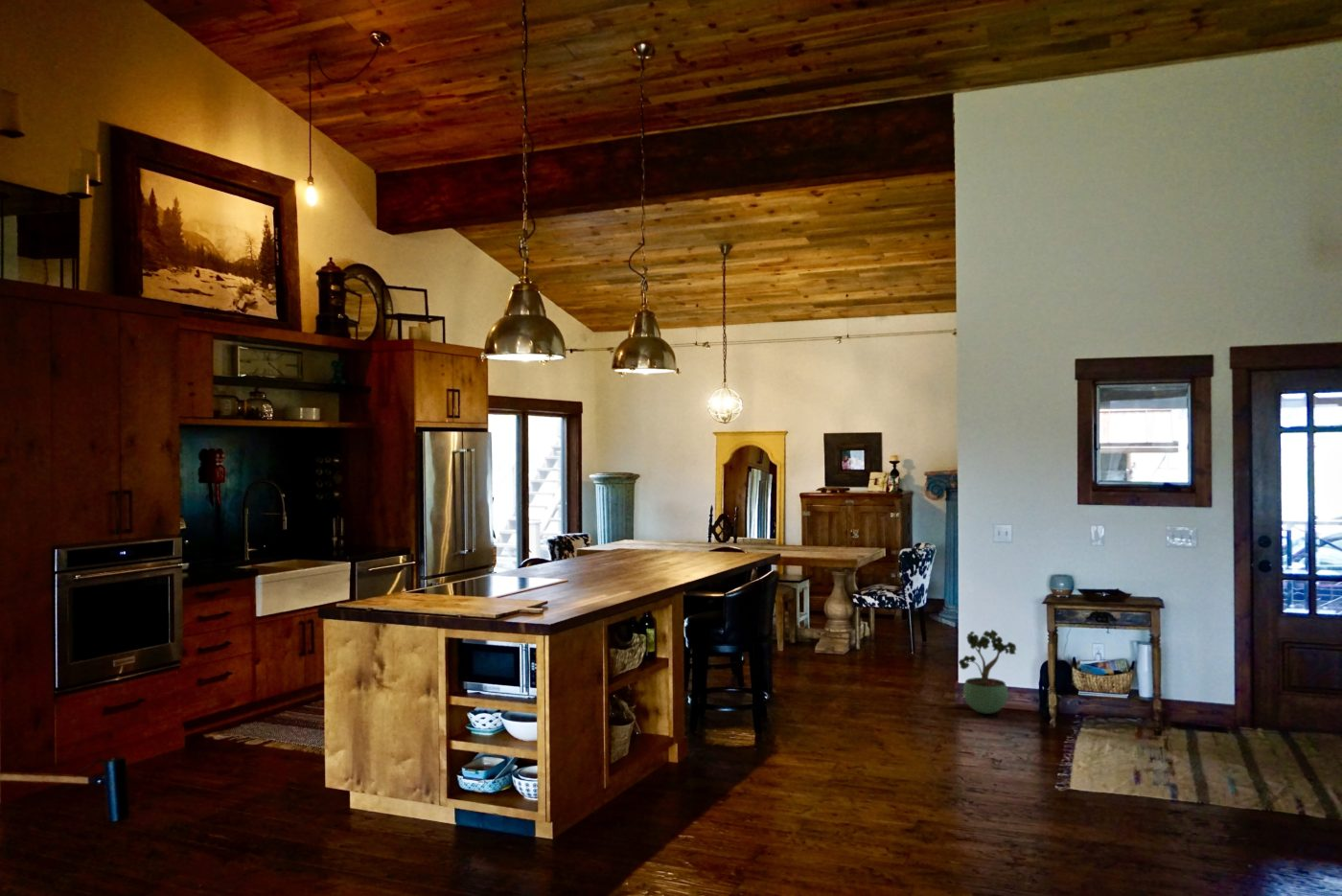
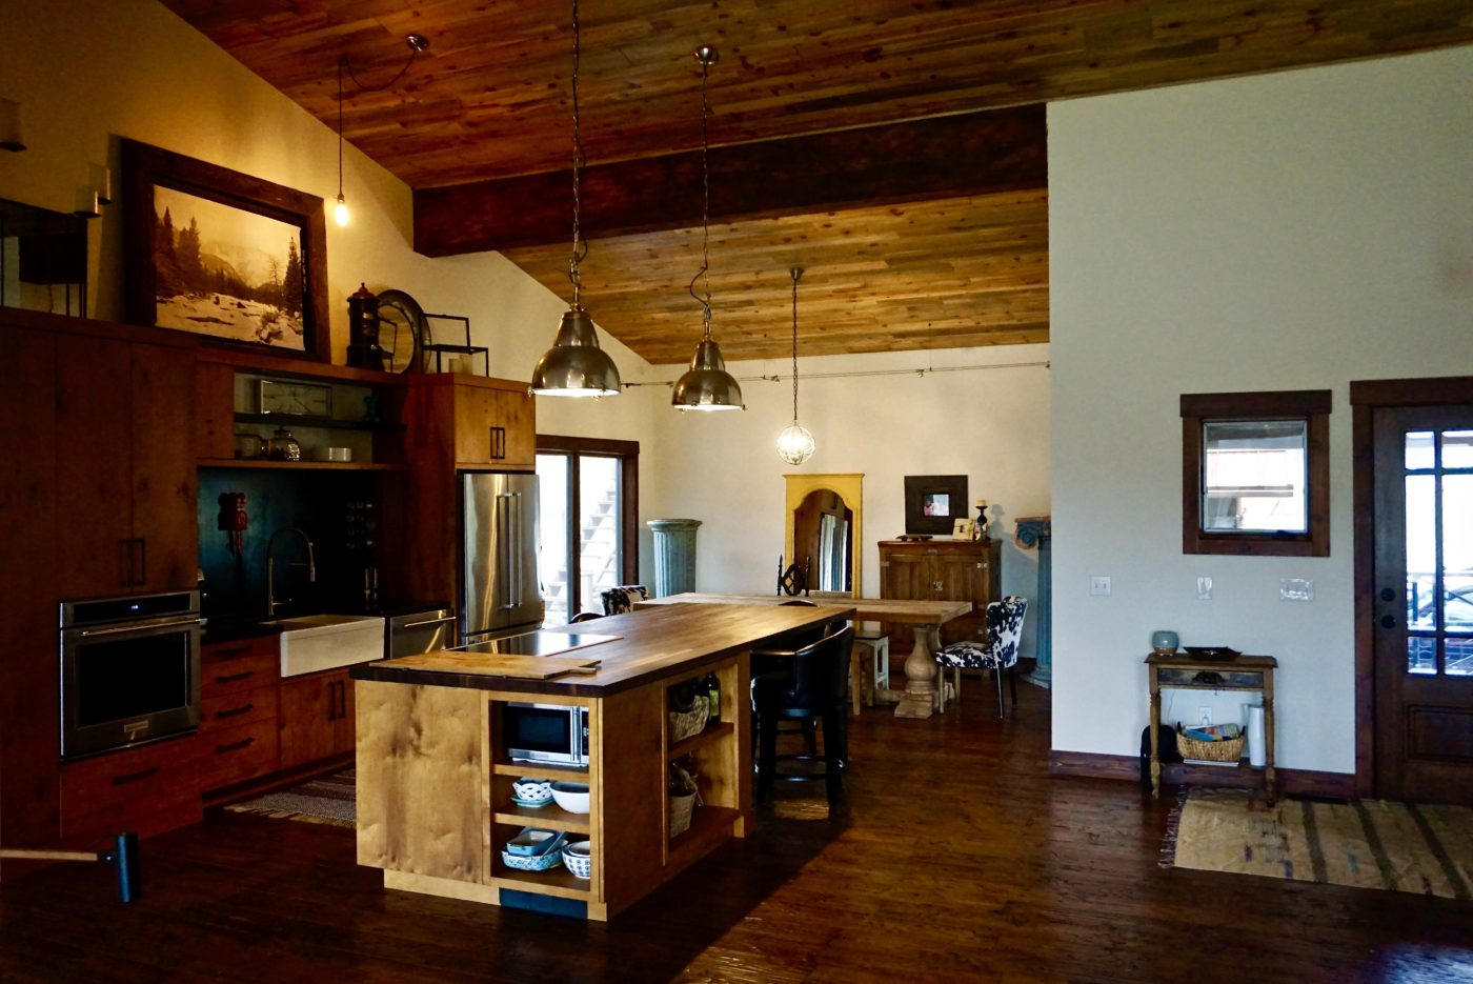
- potted plant [958,629,1017,715]
